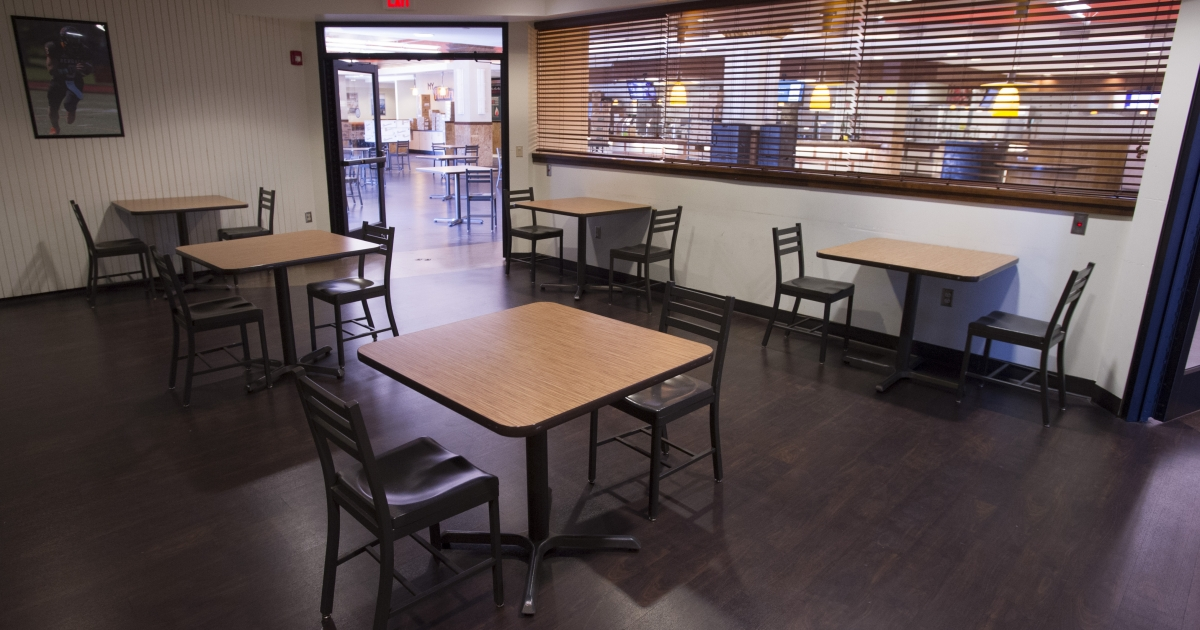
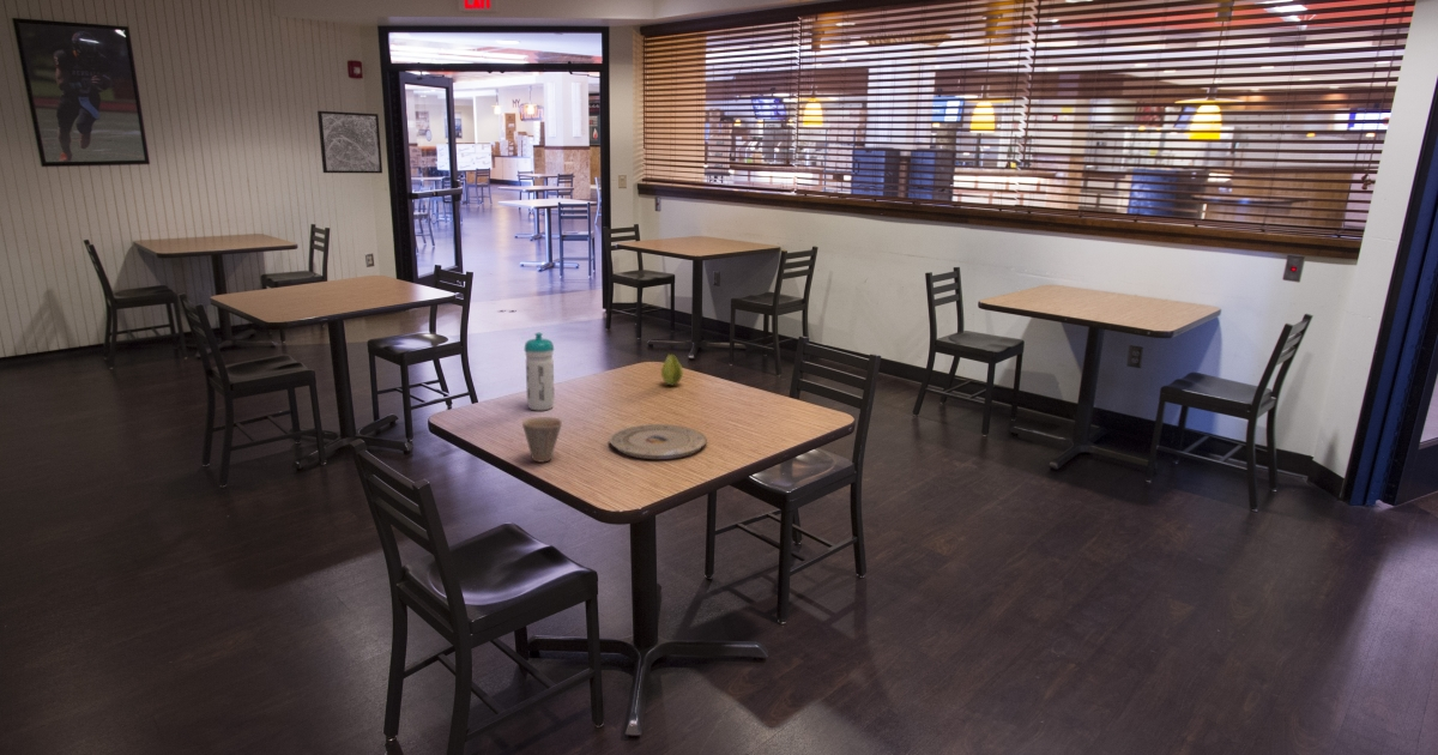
+ plate [609,423,708,460]
+ cup [521,416,563,464]
+ fruit [660,351,684,387]
+ wall art [316,110,383,175]
+ water bottle [524,332,556,412]
